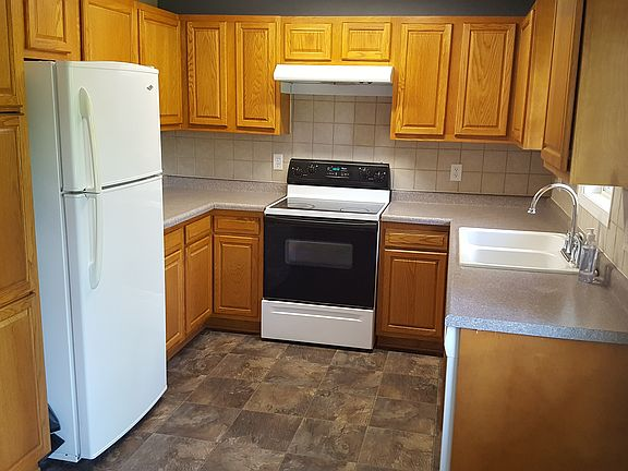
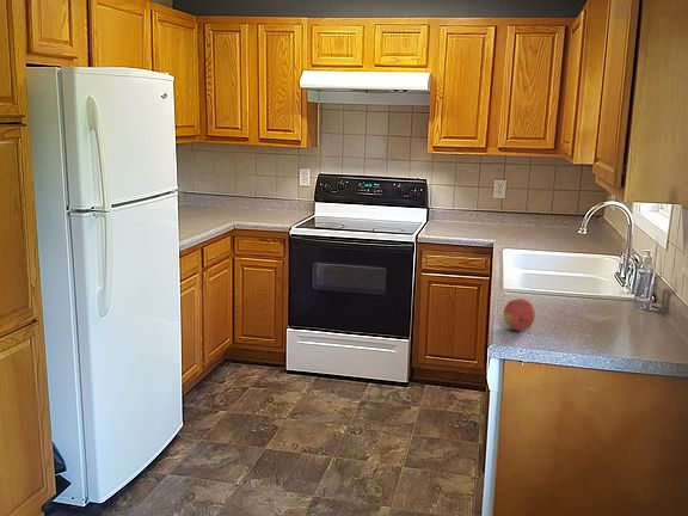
+ fruit [503,297,536,332]
